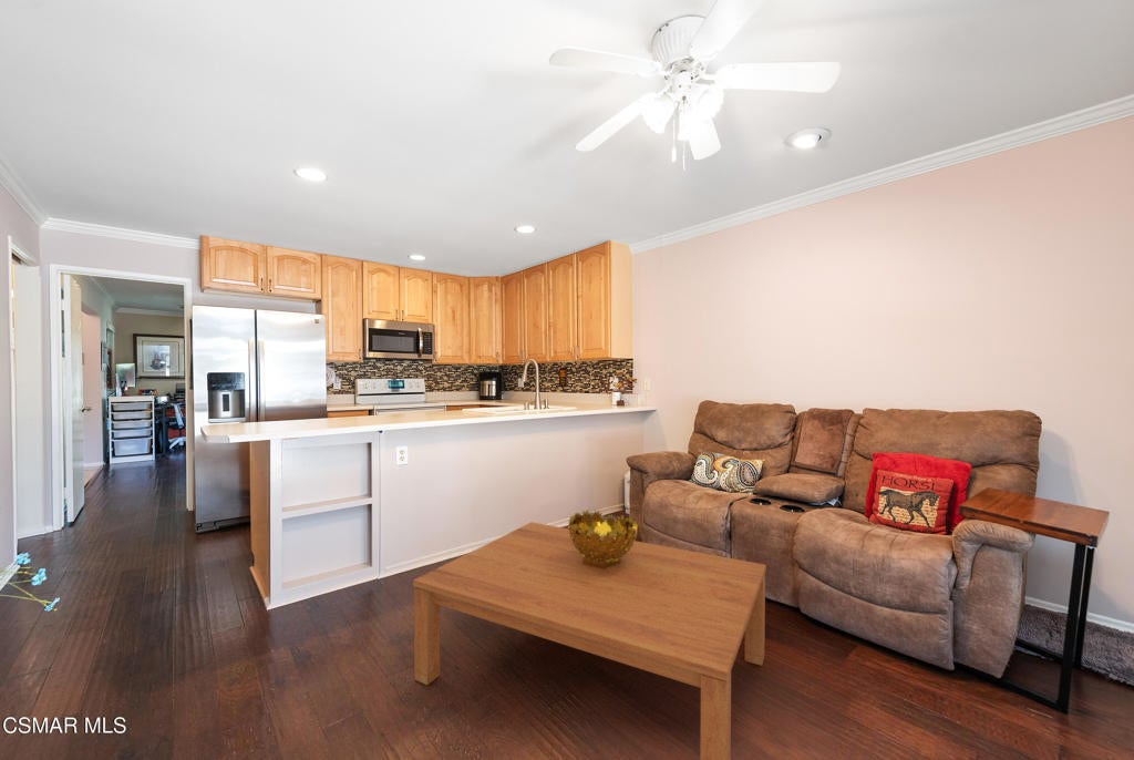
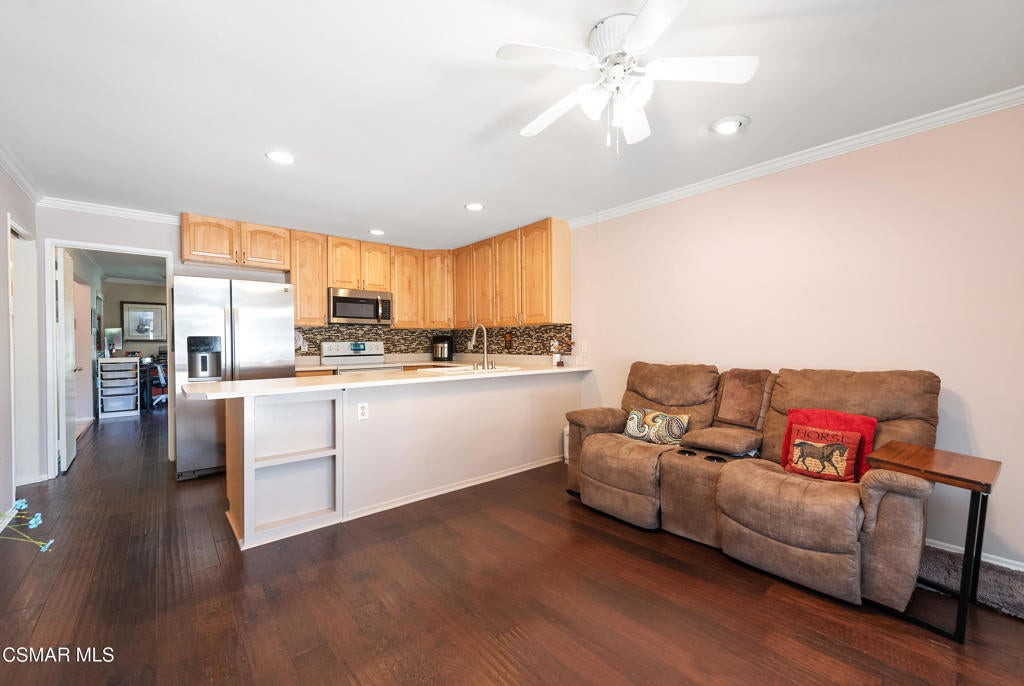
- decorative bowl [567,509,639,569]
- coffee table [412,521,767,760]
